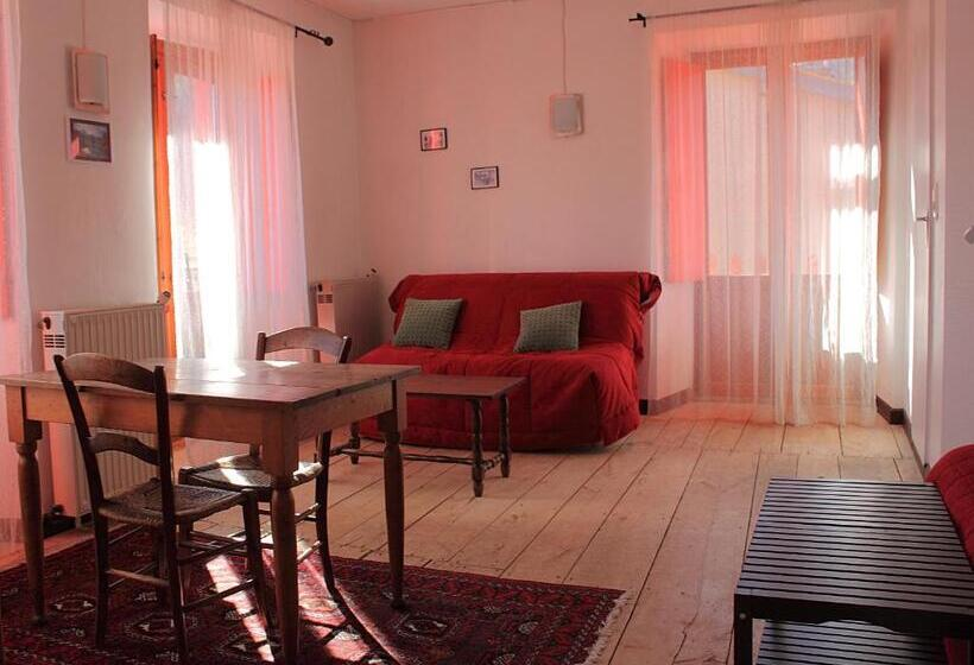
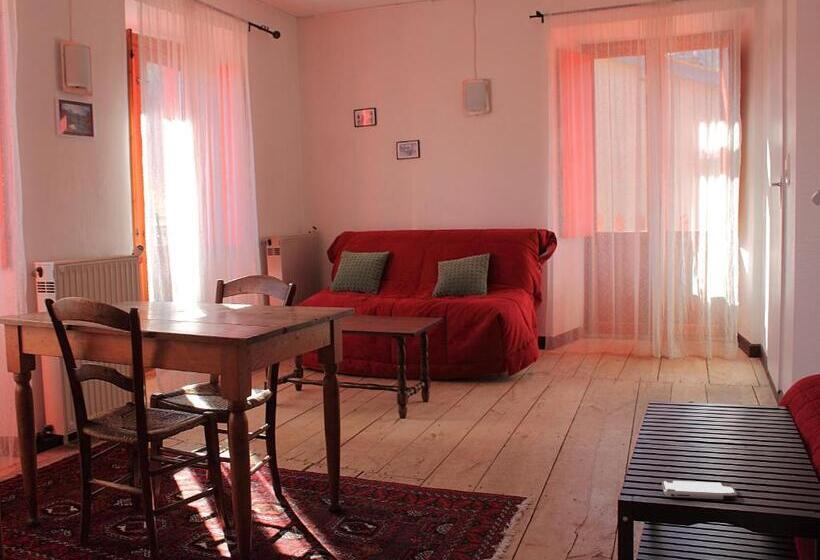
+ smartphone [661,480,738,501]
